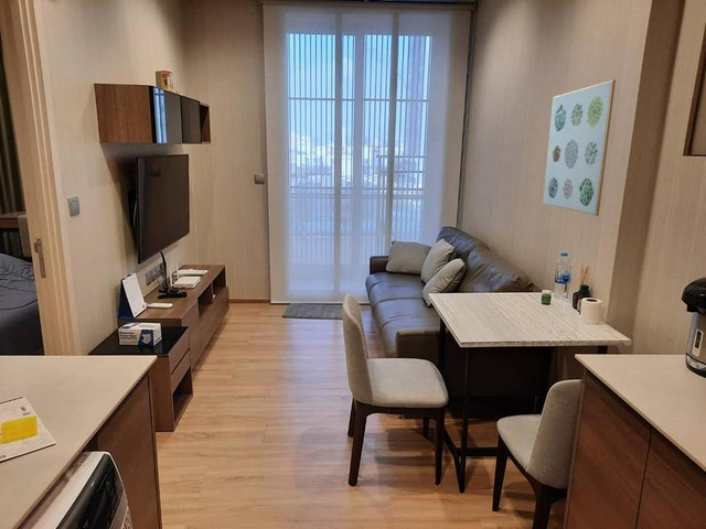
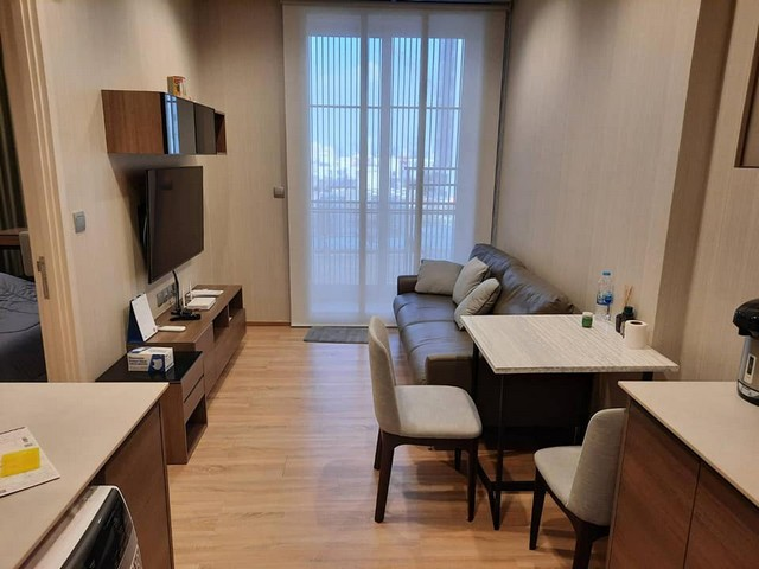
- wall art [542,78,617,217]
